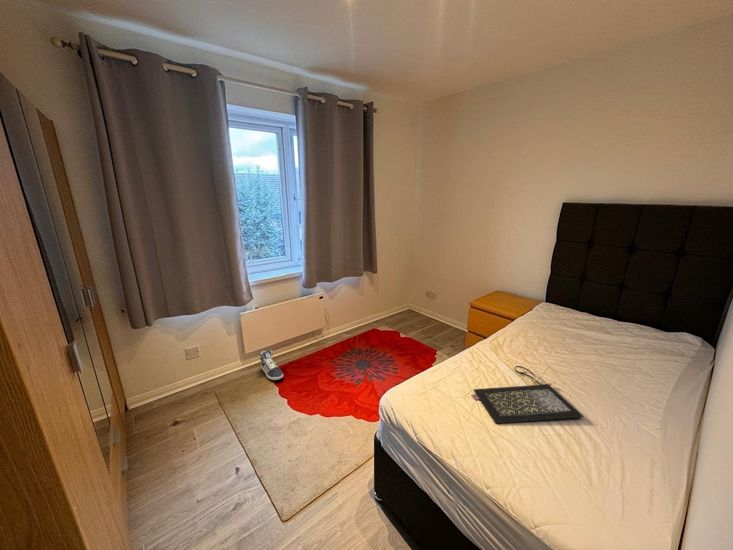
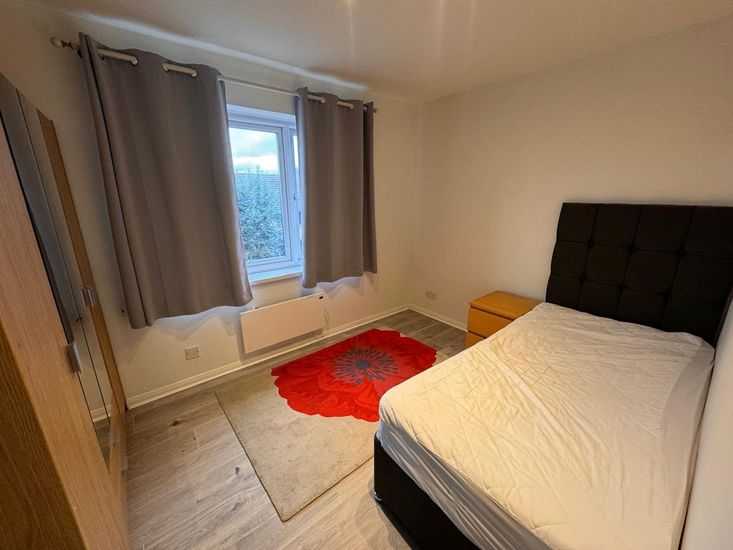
- sneaker [259,349,284,381]
- clutch bag [470,365,585,425]
